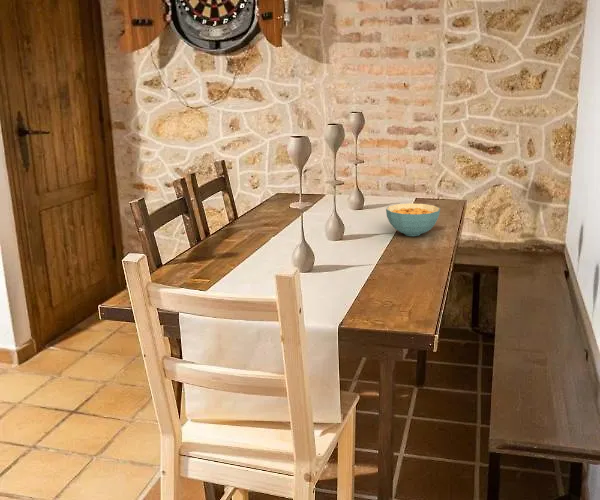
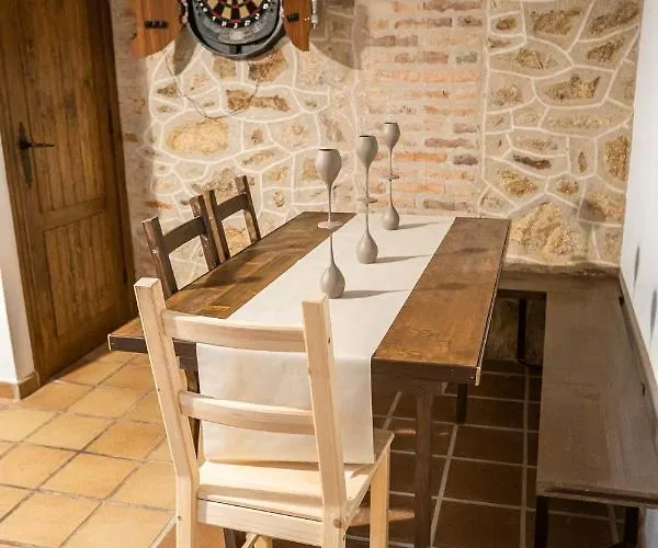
- cereal bowl [385,202,441,237]
